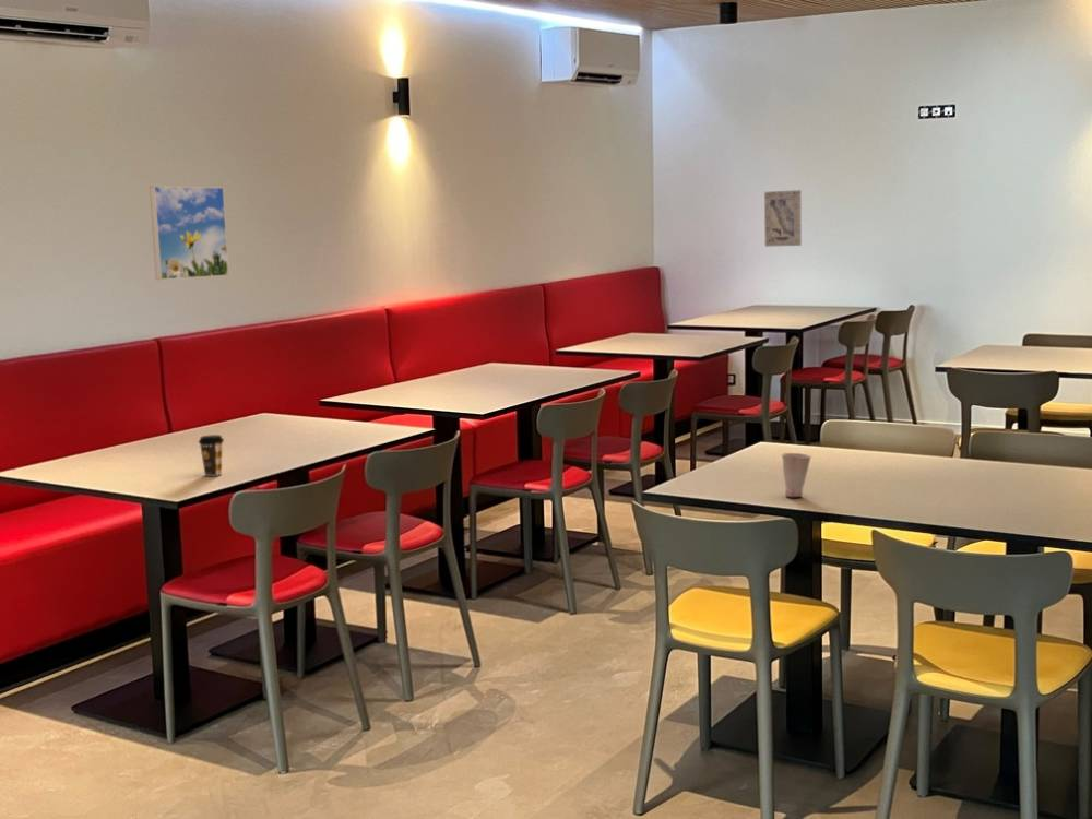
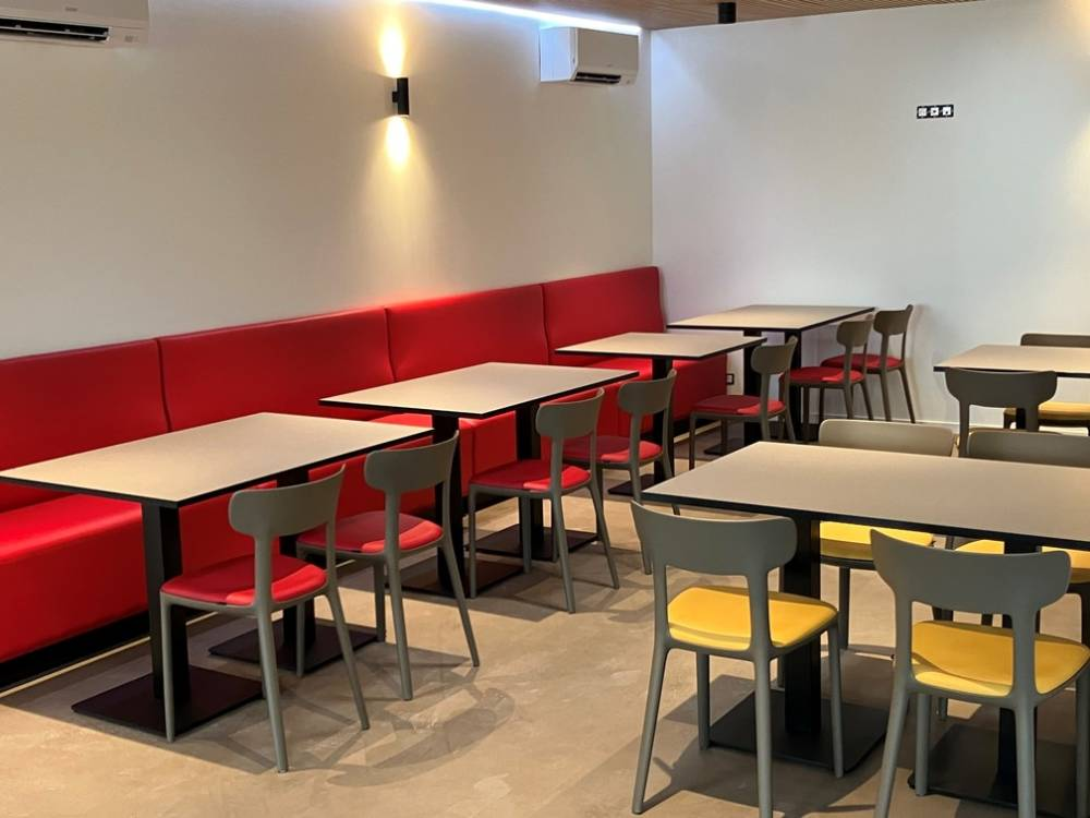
- coffee cup [198,434,225,477]
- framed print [149,185,230,281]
- cup [781,452,812,498]
- wall art [763,189,803,248]
